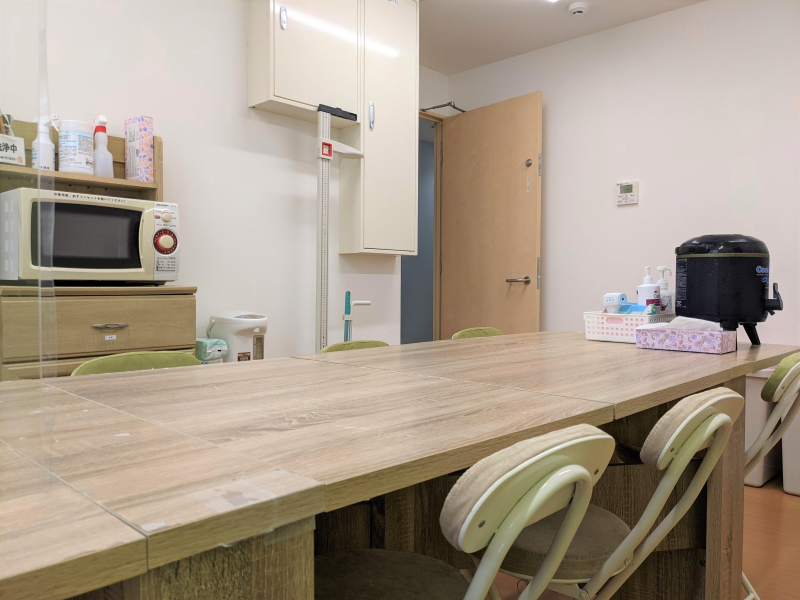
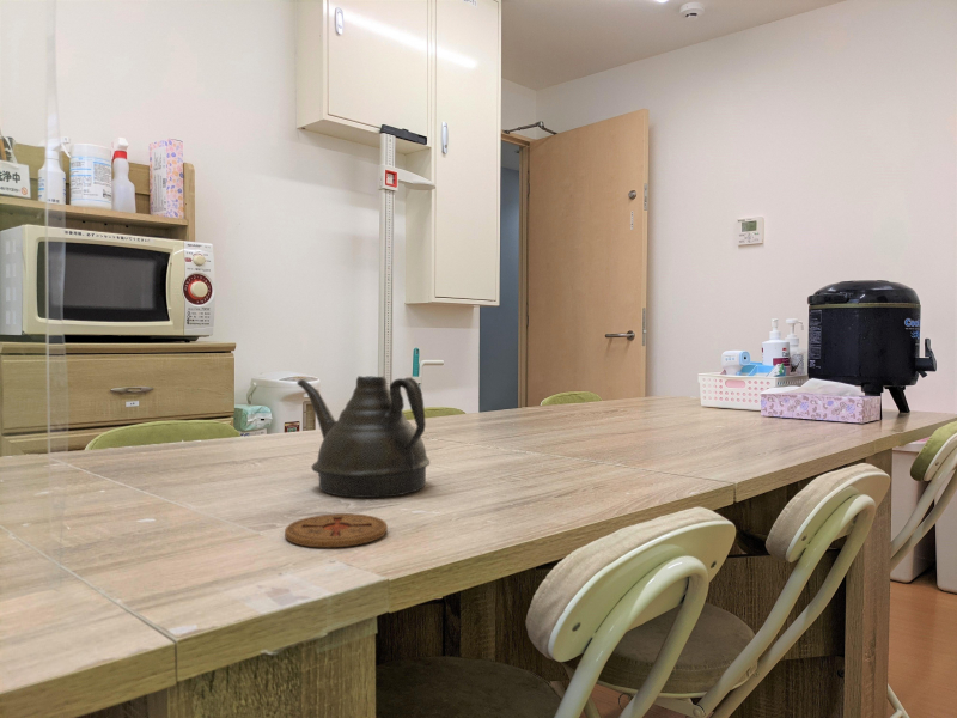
+ teapot [295,375,431,499]
+ coaster [284,512,389,548]
